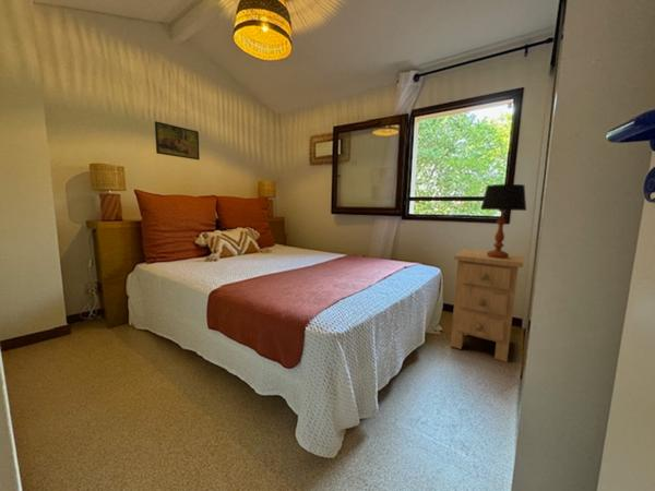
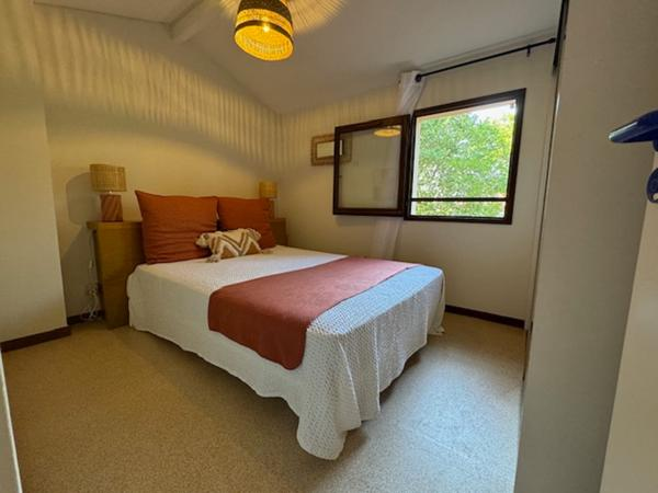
- nightstand [450,248,524,363]
- table lamp [479,183,527,259]
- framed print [154,120,201,161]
